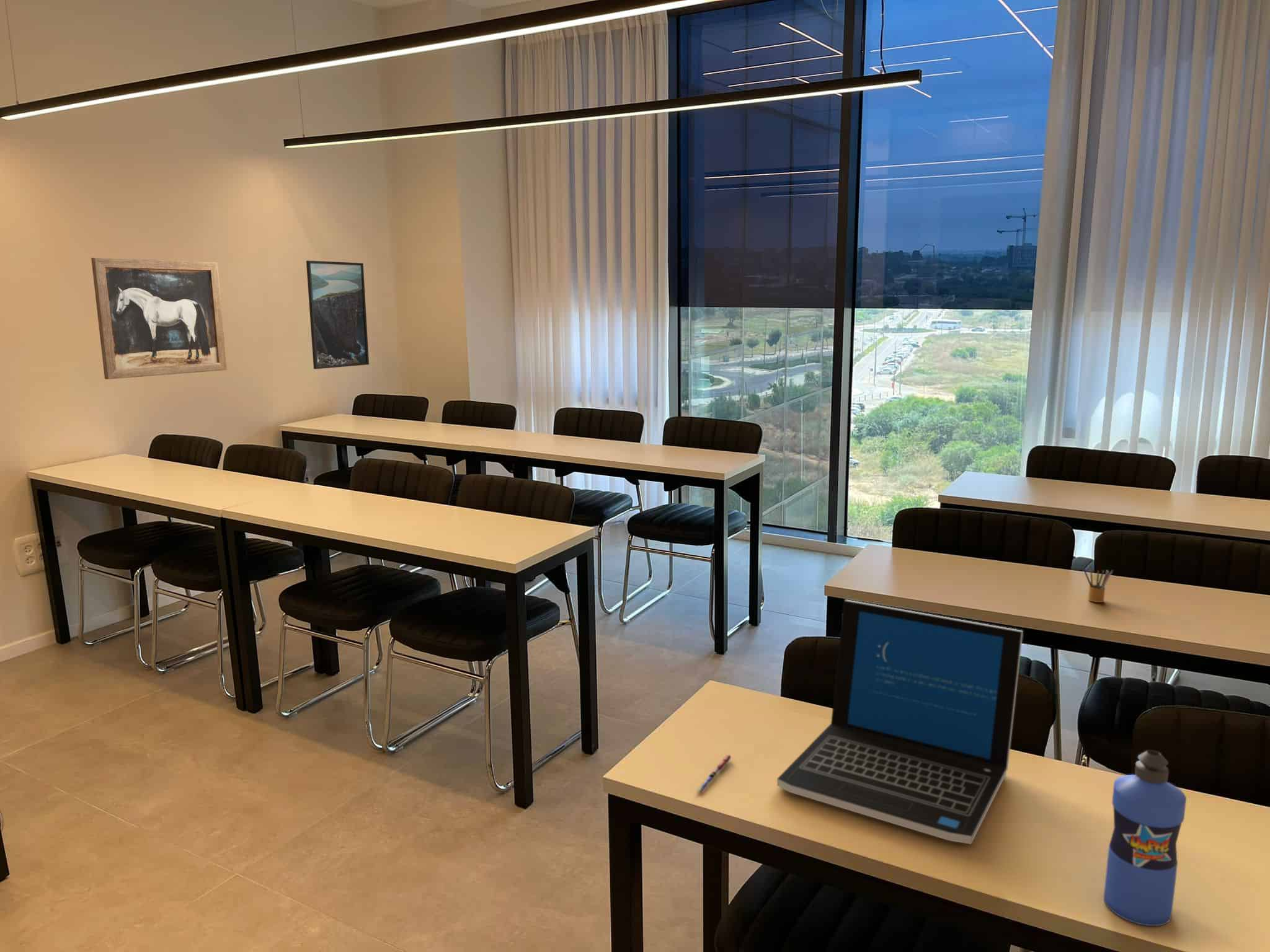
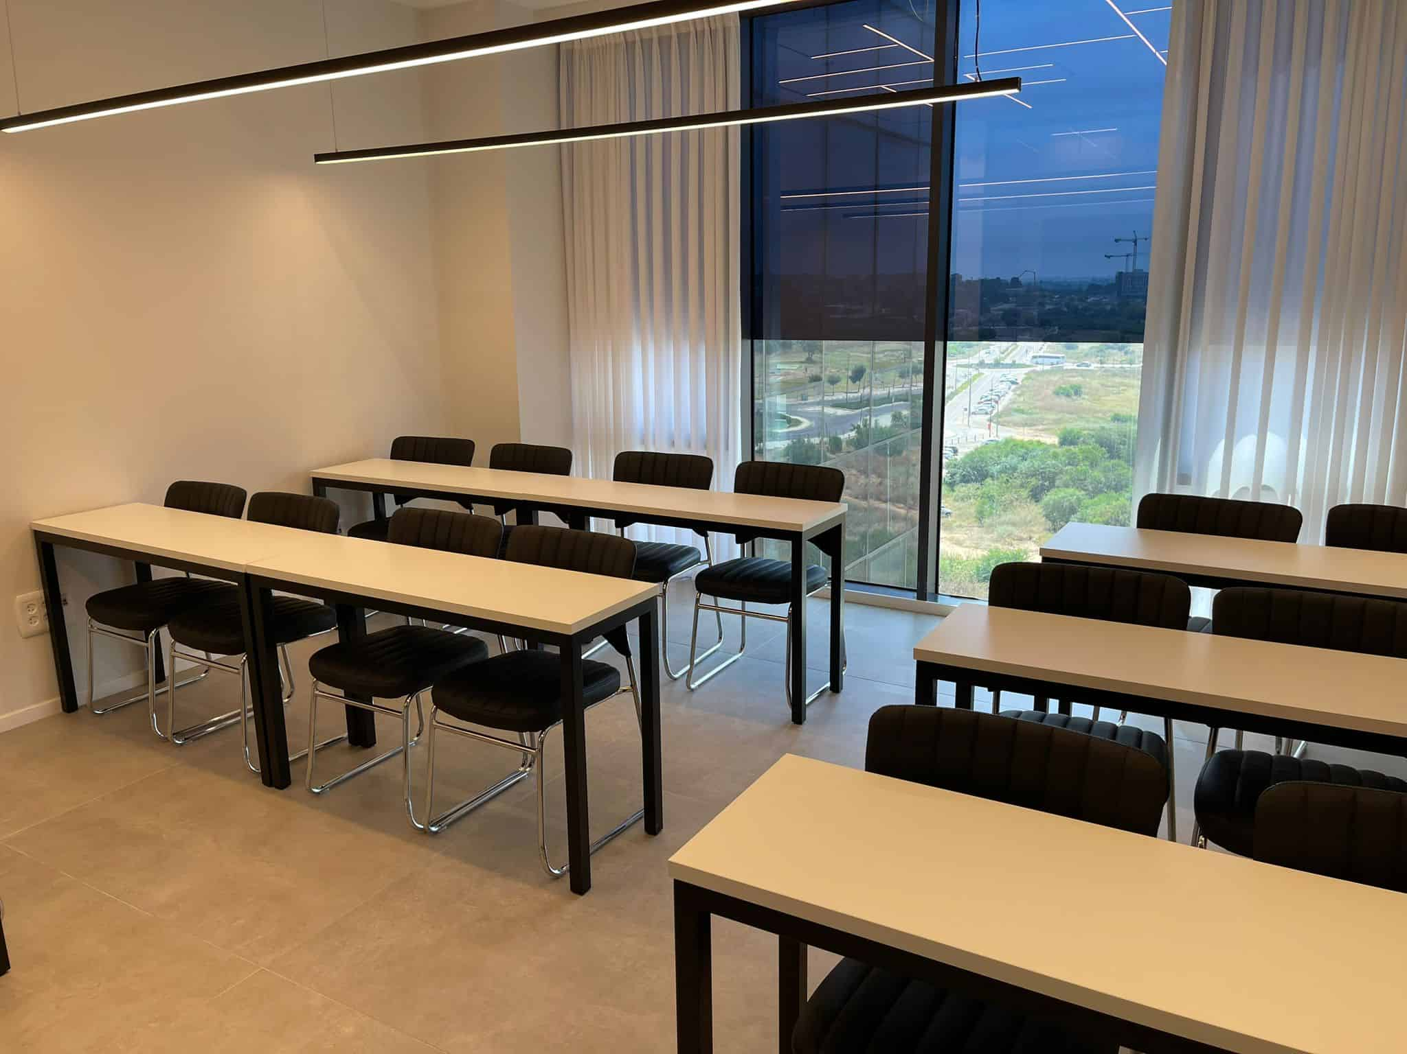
- laptop [776,599,1024,845]
- pencil box [1083,566,1114,603]
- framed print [306,260,370,369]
- wall art [91,257,228,380]
- pen [696,754,733,793]
- water bottle [1103,749,1187,927]
